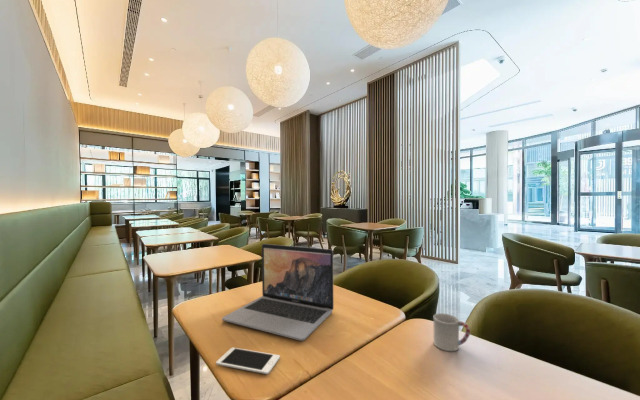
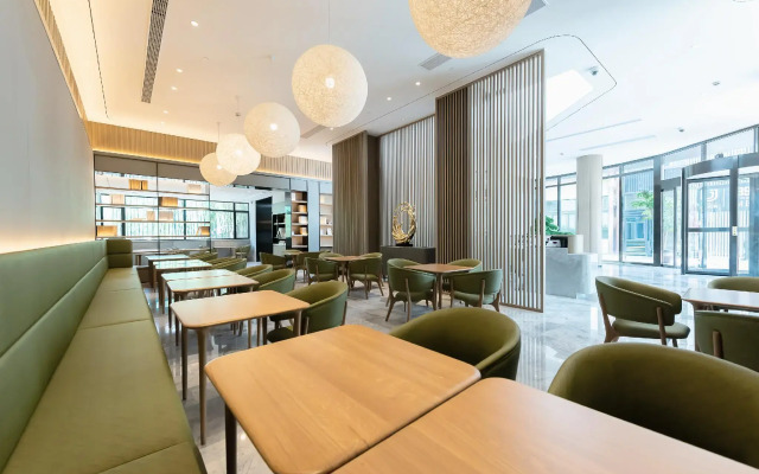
- cell phone [215,347,281,375]
- cup [433,312,471,352]
- laptop [221,243,335,342]
